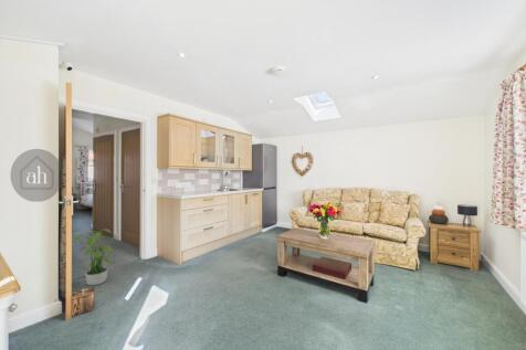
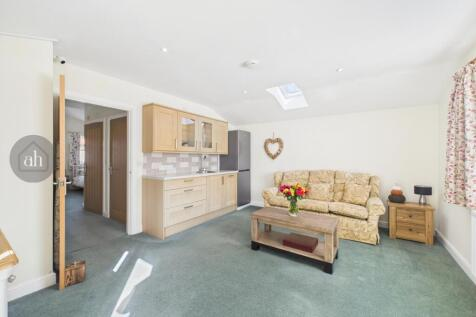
- potted plant [71,227,115,286]
